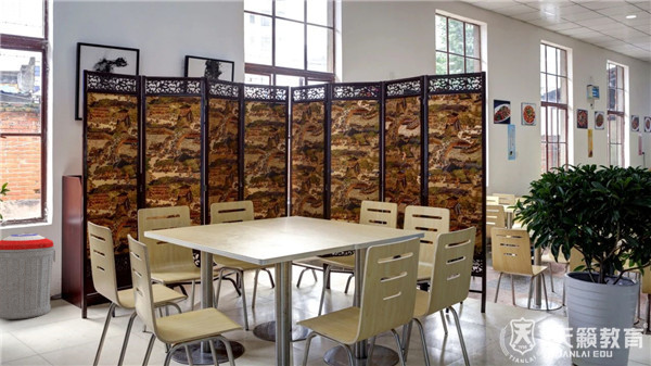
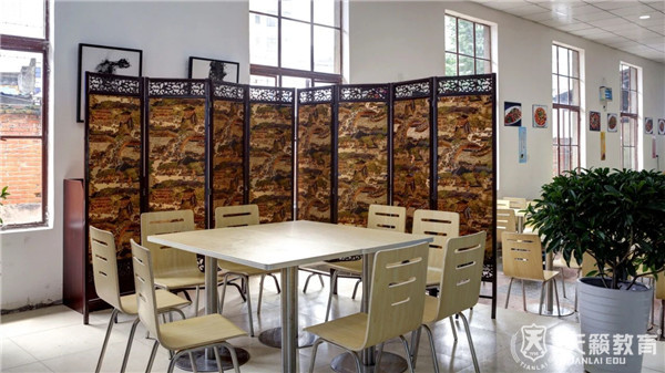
- trash can [0,232,56,320]
